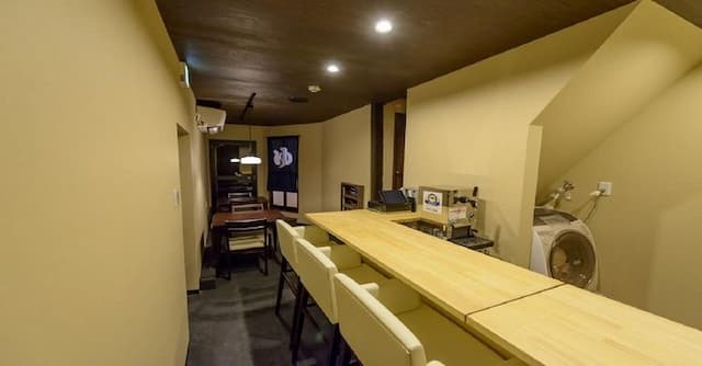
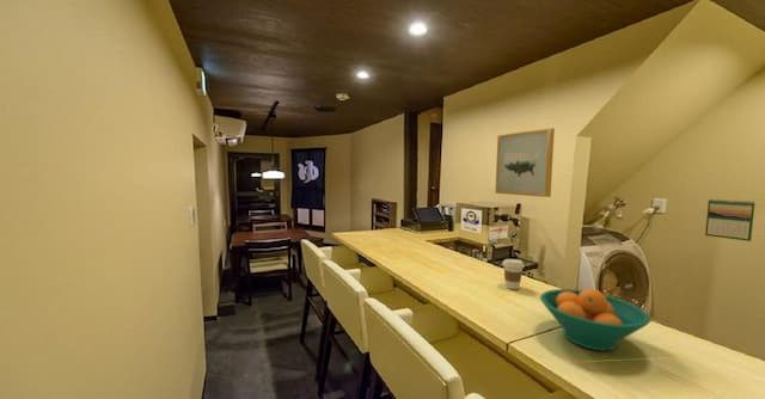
+ calendar [704,198,755,243]
+ fruit bowl [539,288,651,352]
+ coffee cup [501,258,526,290]
+ wall art [494,127,556,198]
